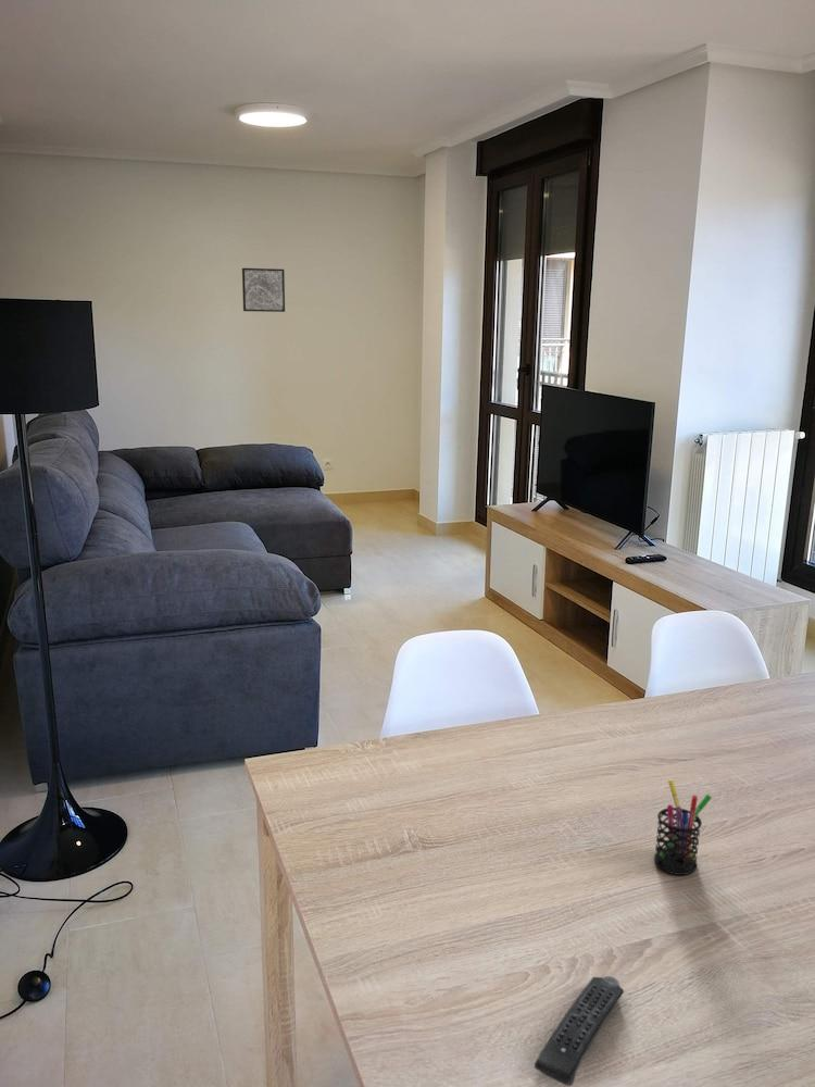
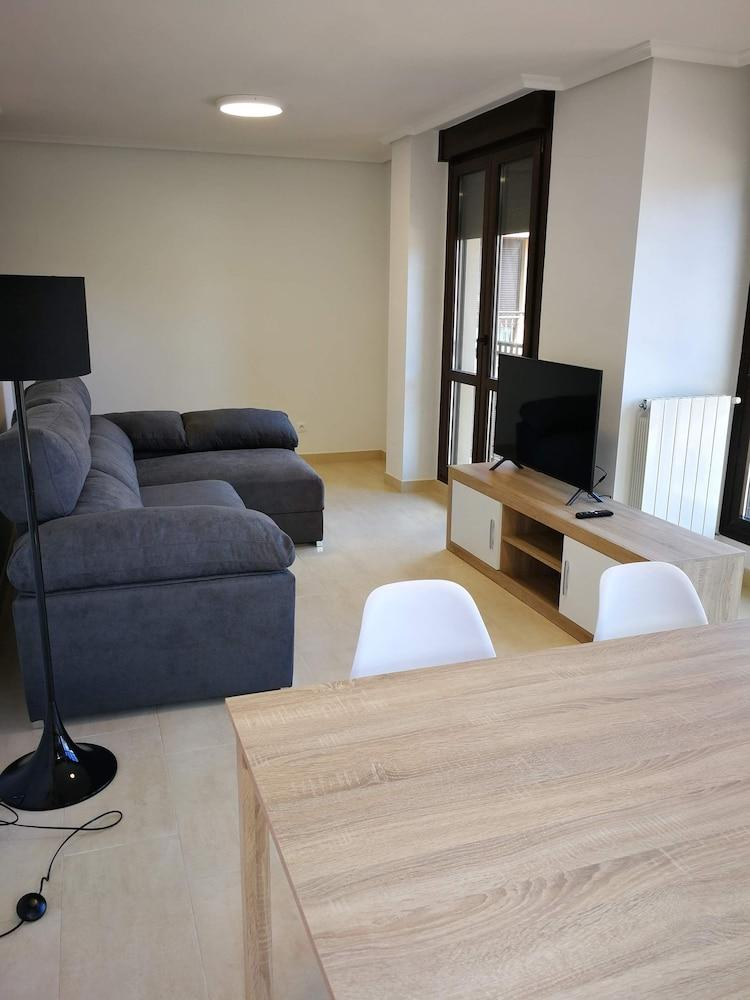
- wall art [241,267,286,313]
- remote control [534,975,625,1087]
- pen holder [653,778,713,876]
